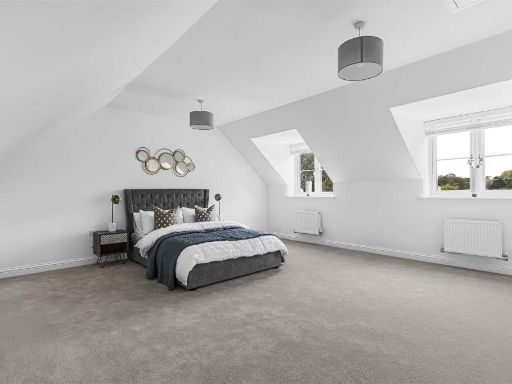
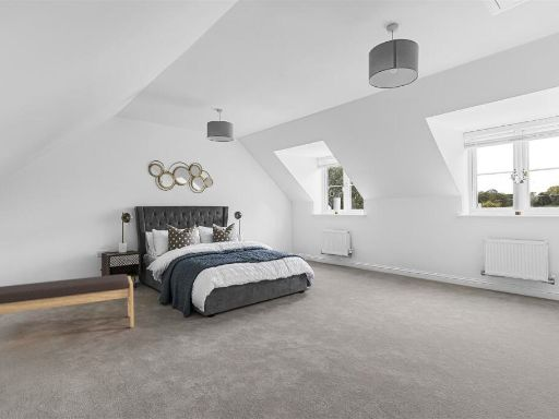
+ bench [0,273,134,328]
